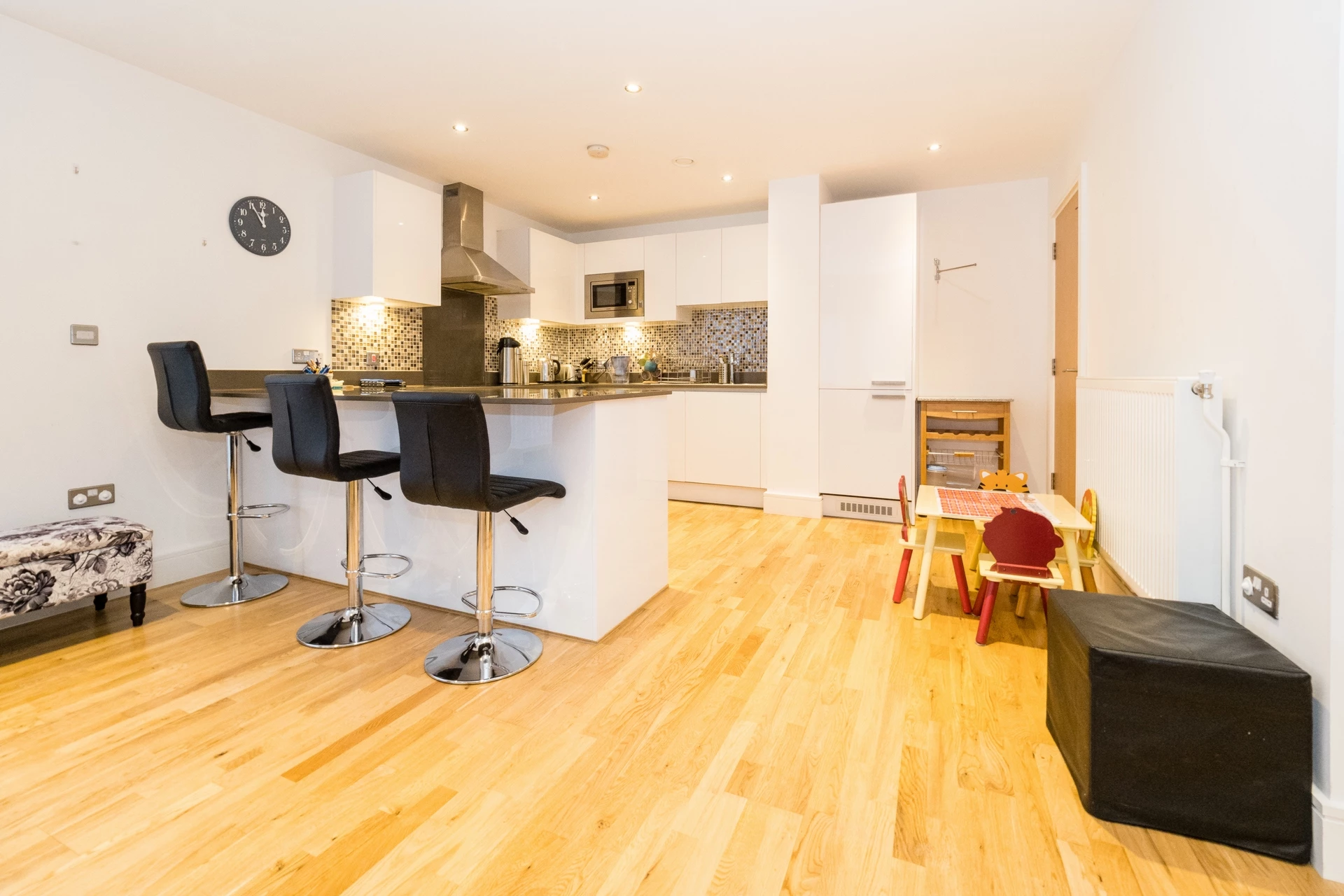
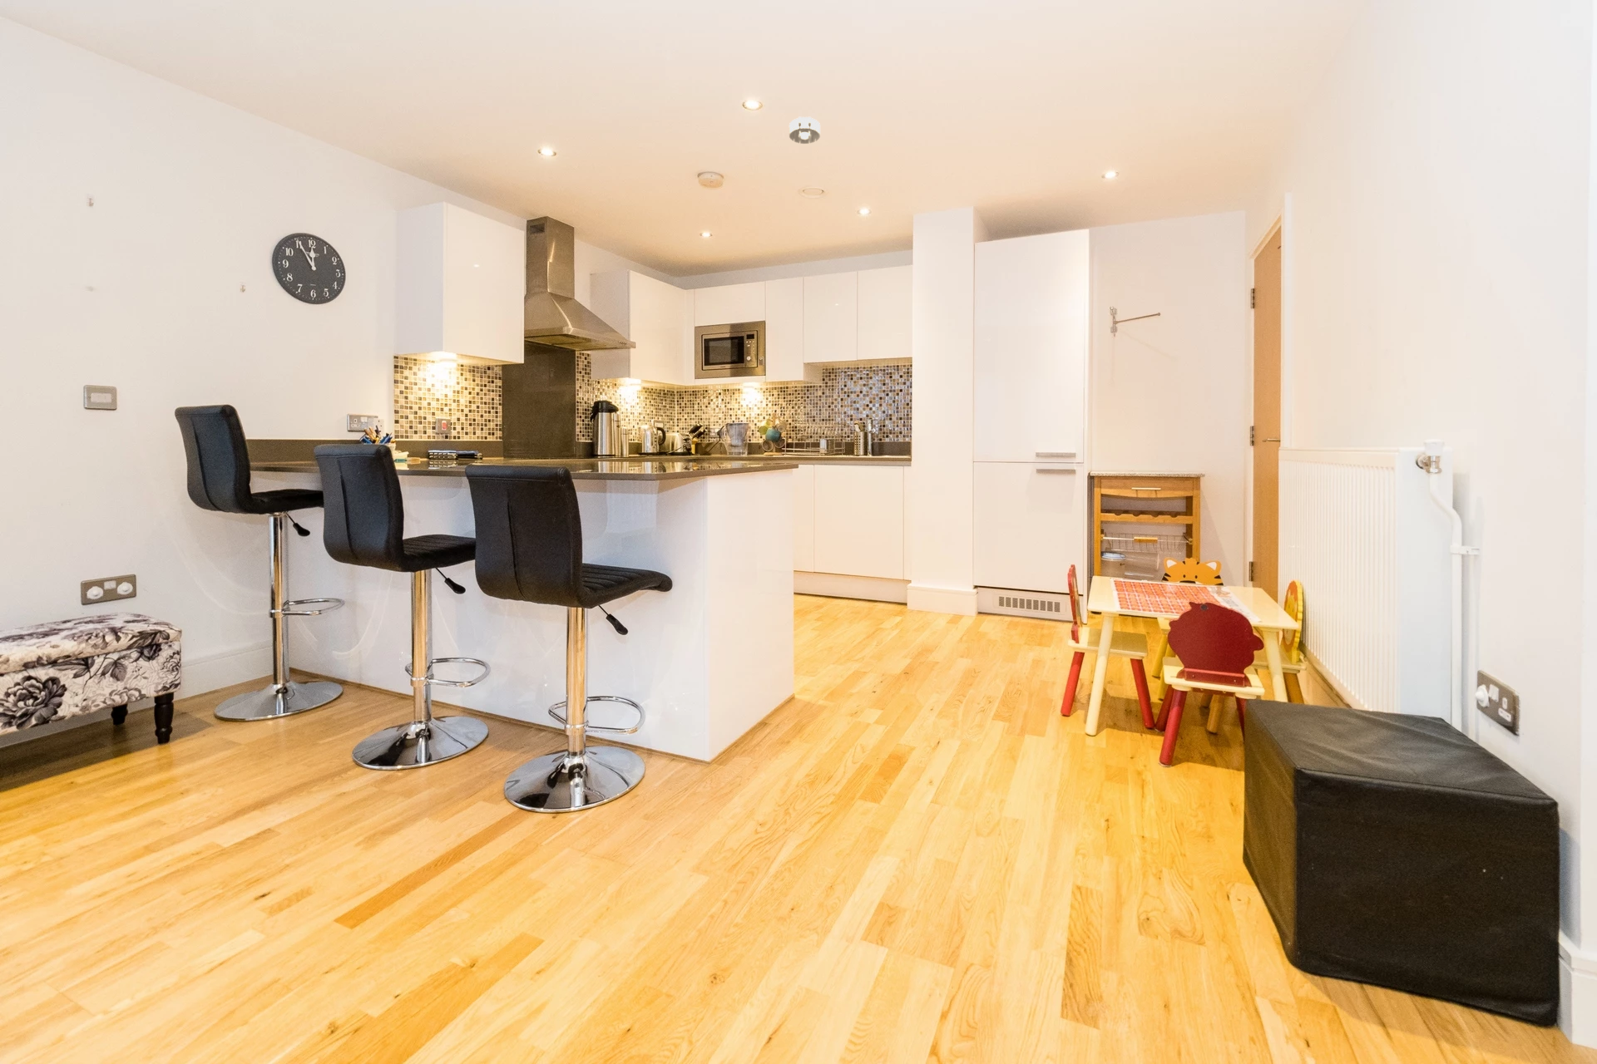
+ smoke detector [789,116,821,145]
